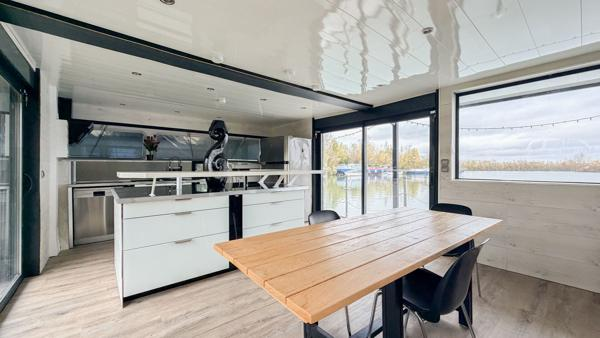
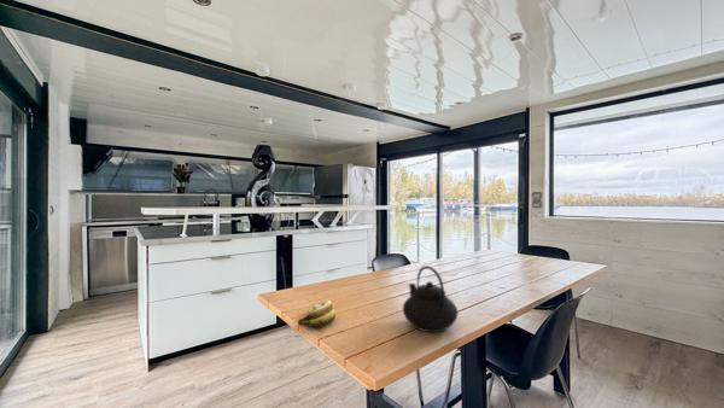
+ banana [297,299,337,328]
+ teapot [402,264,459,333]
